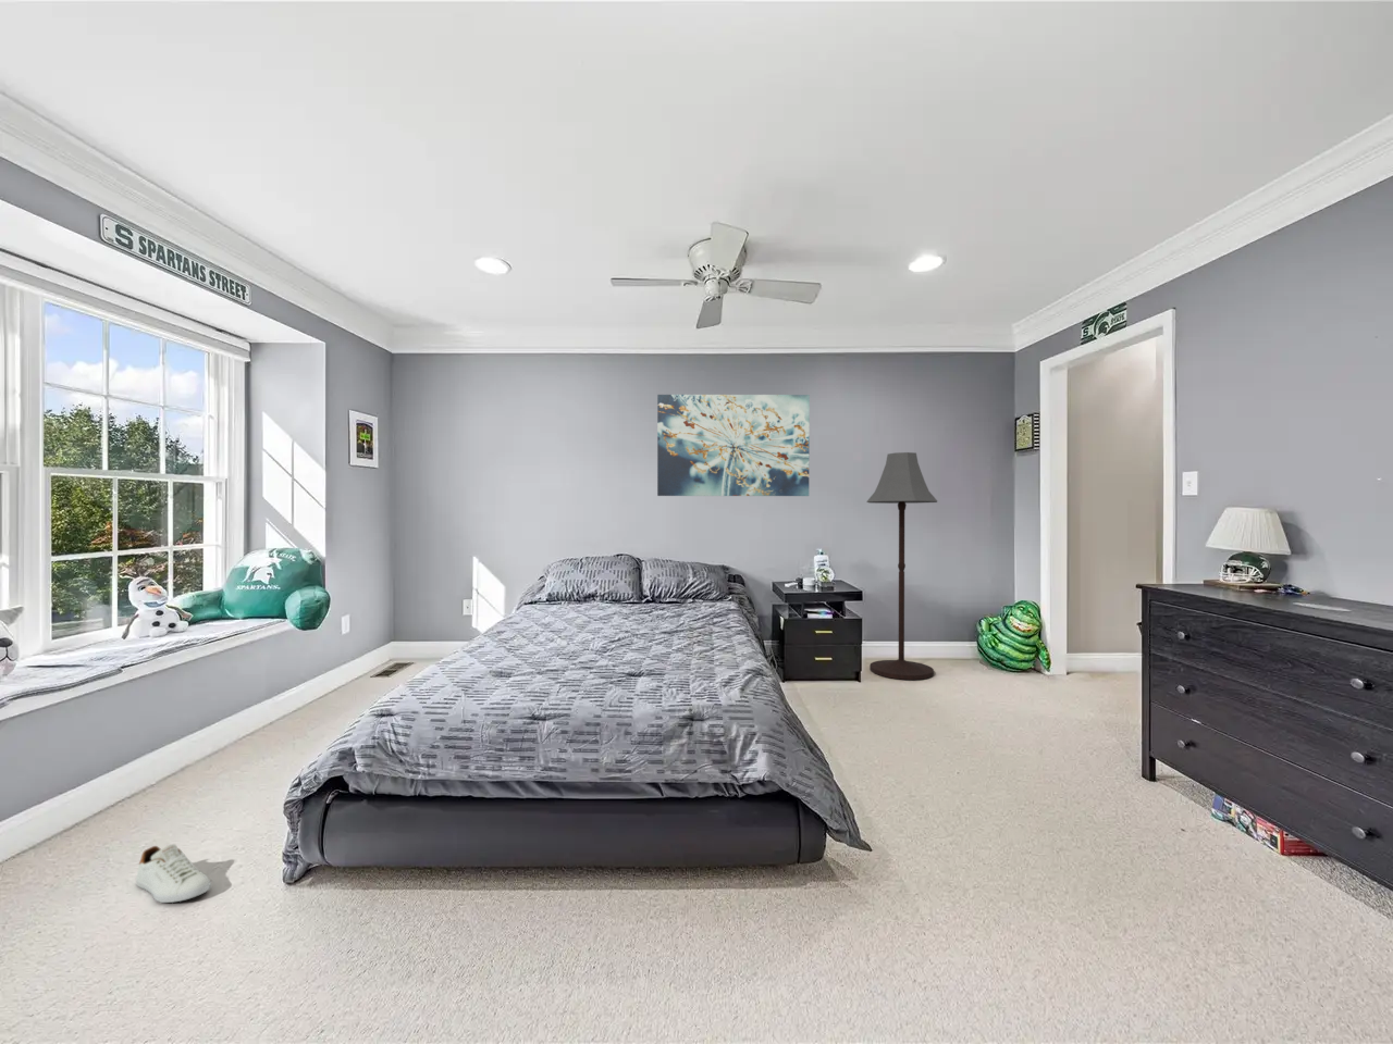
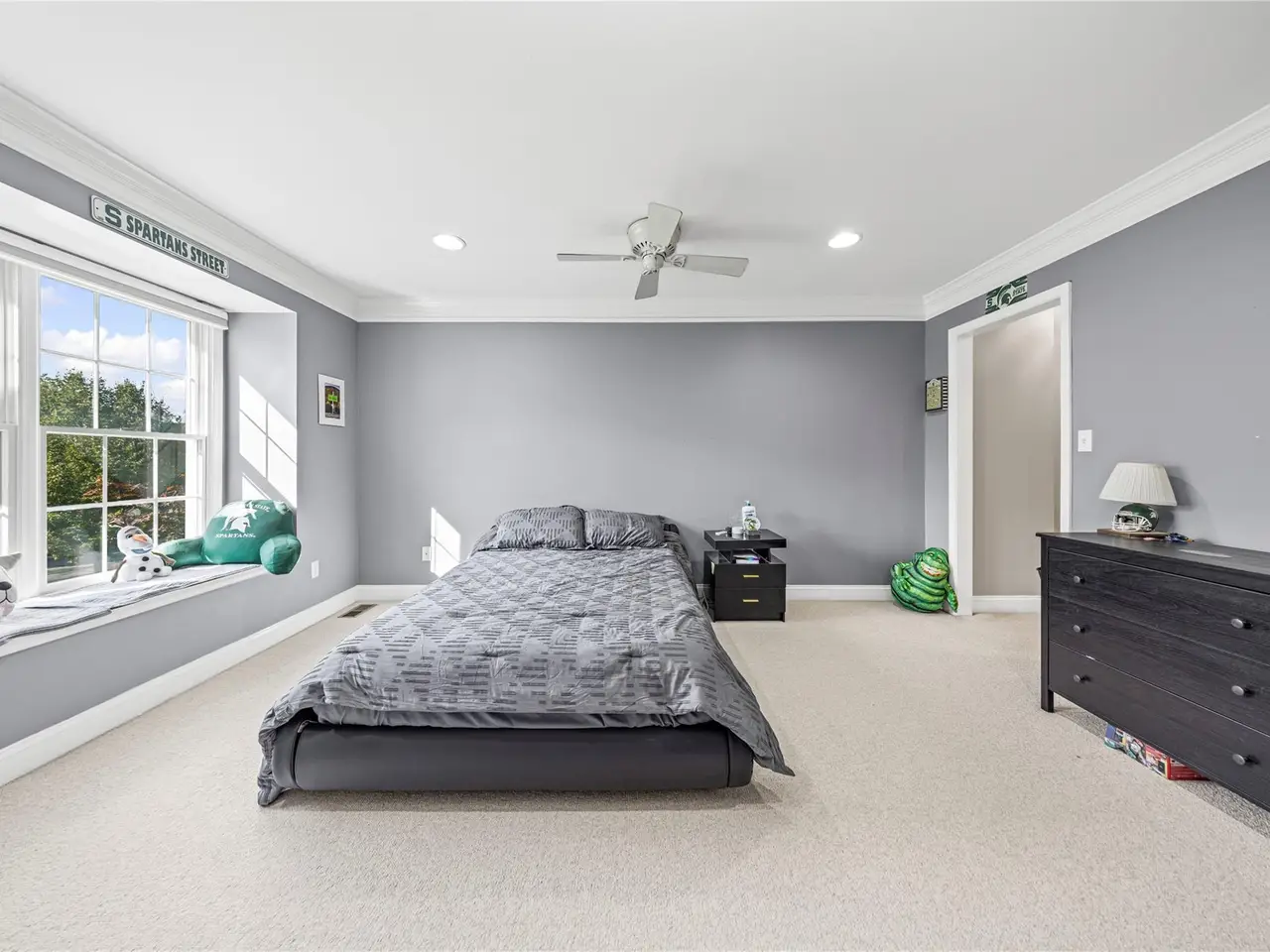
- floor lamp [867,452,938,681]
- wall art [656,394,811,497]
- shoe [135,843,212,904]
